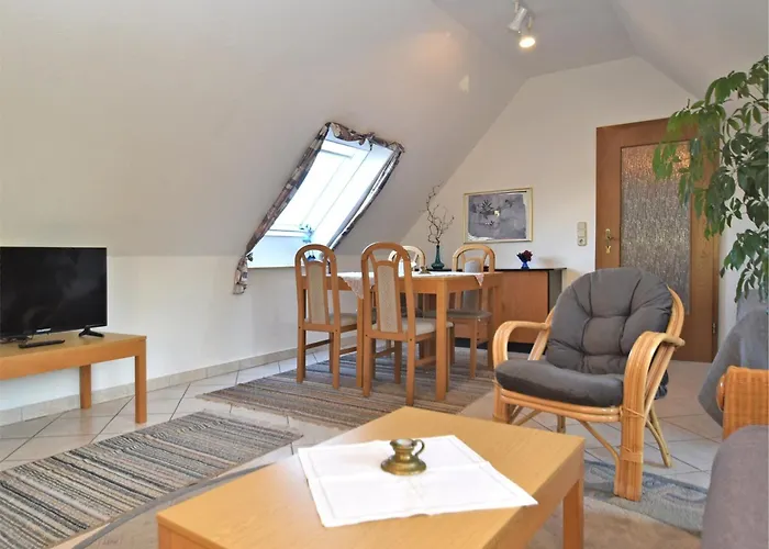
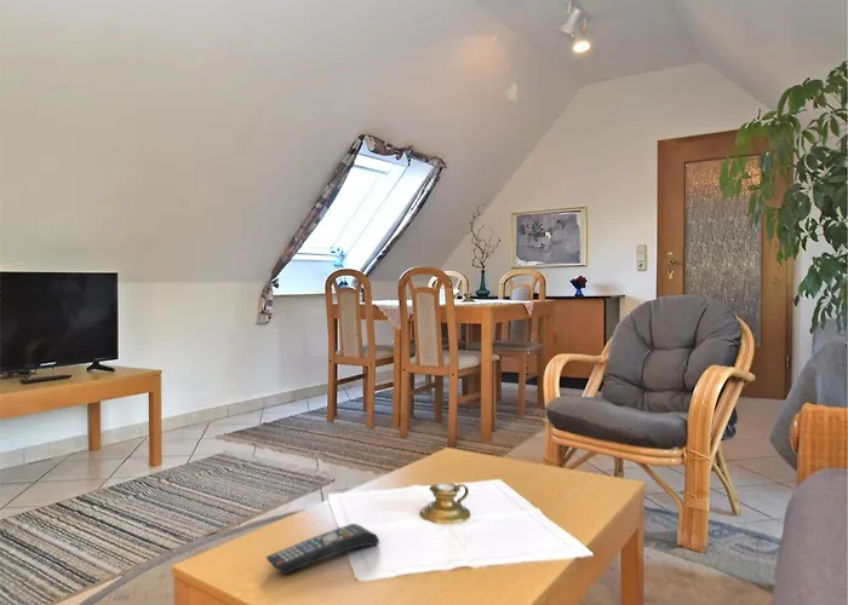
+ remote control [265,523,380,575]
